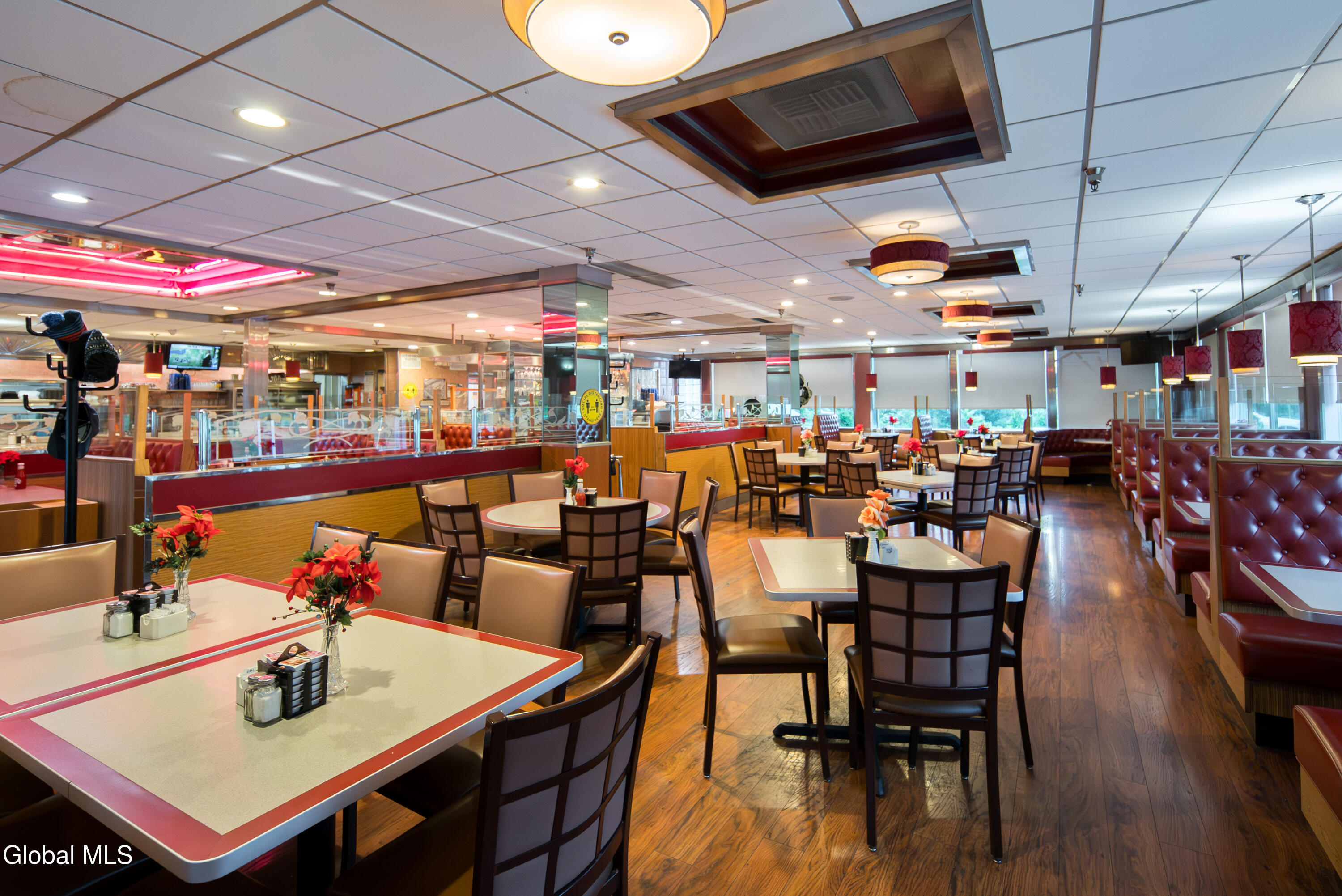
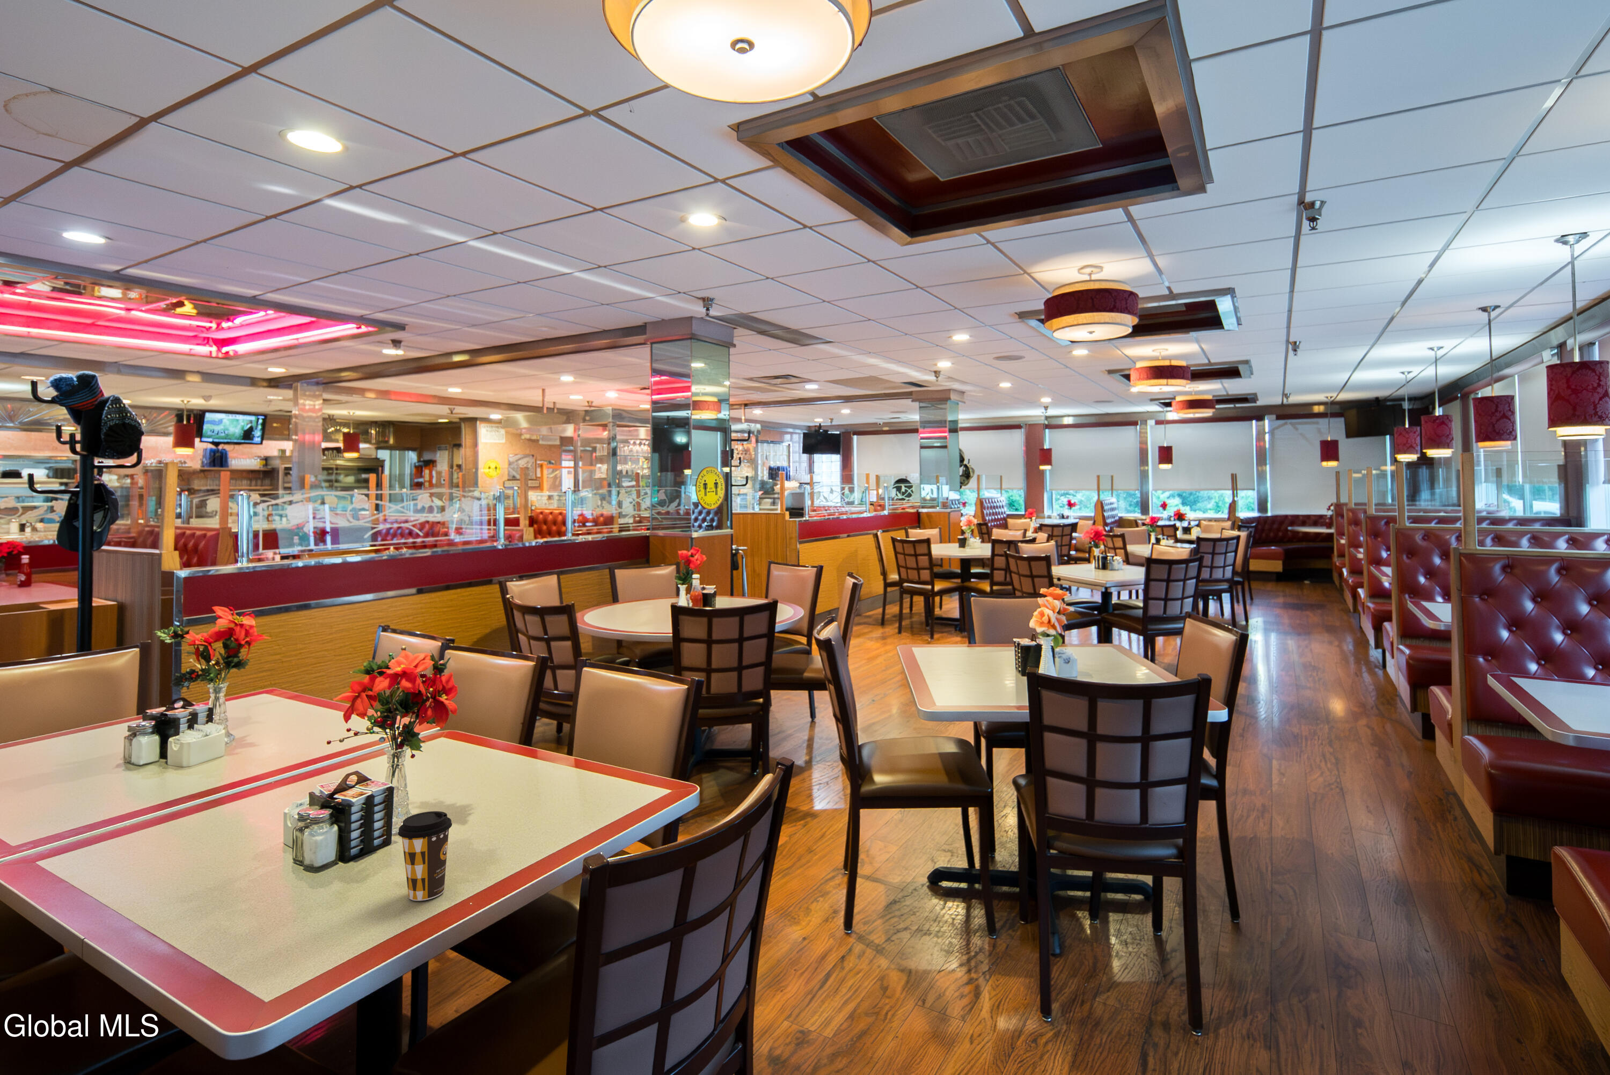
+ coffee cup [397,810,452,901]
